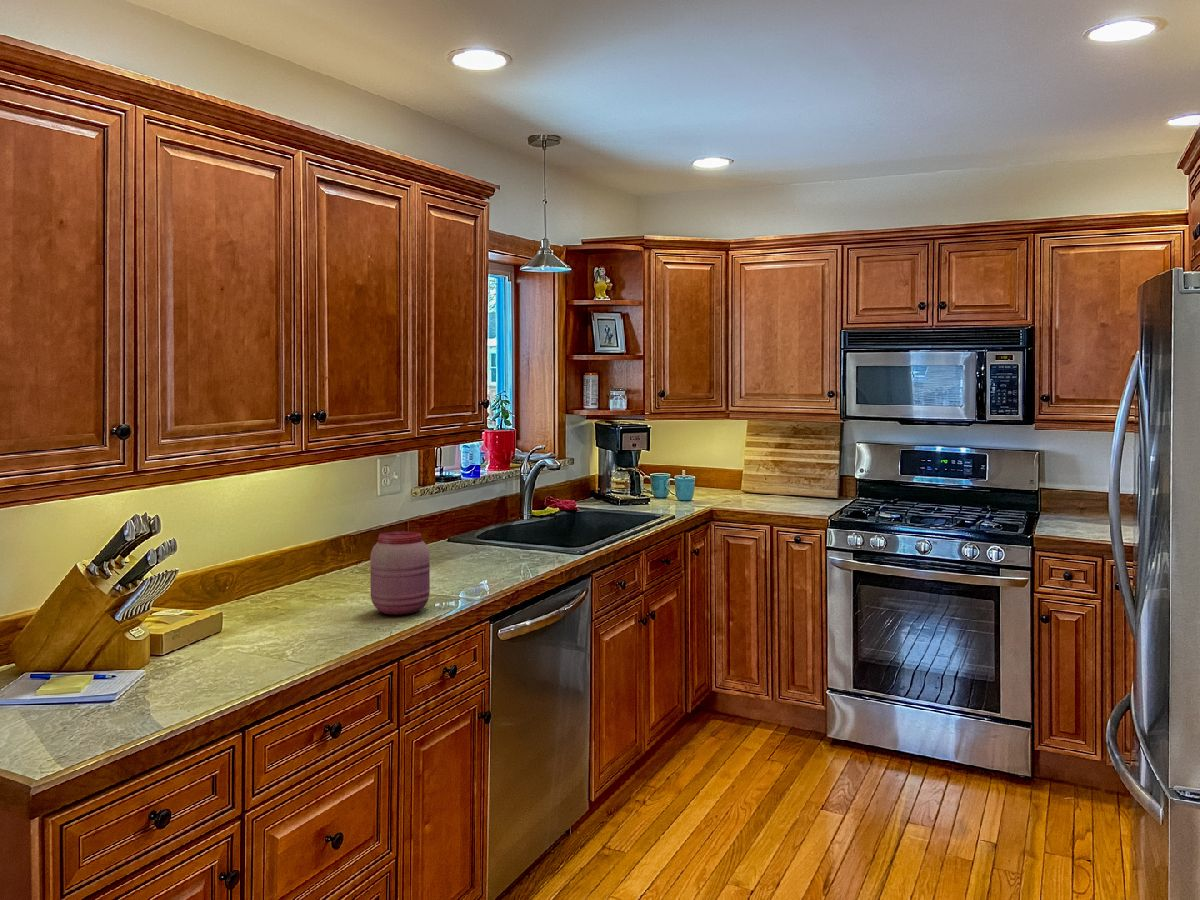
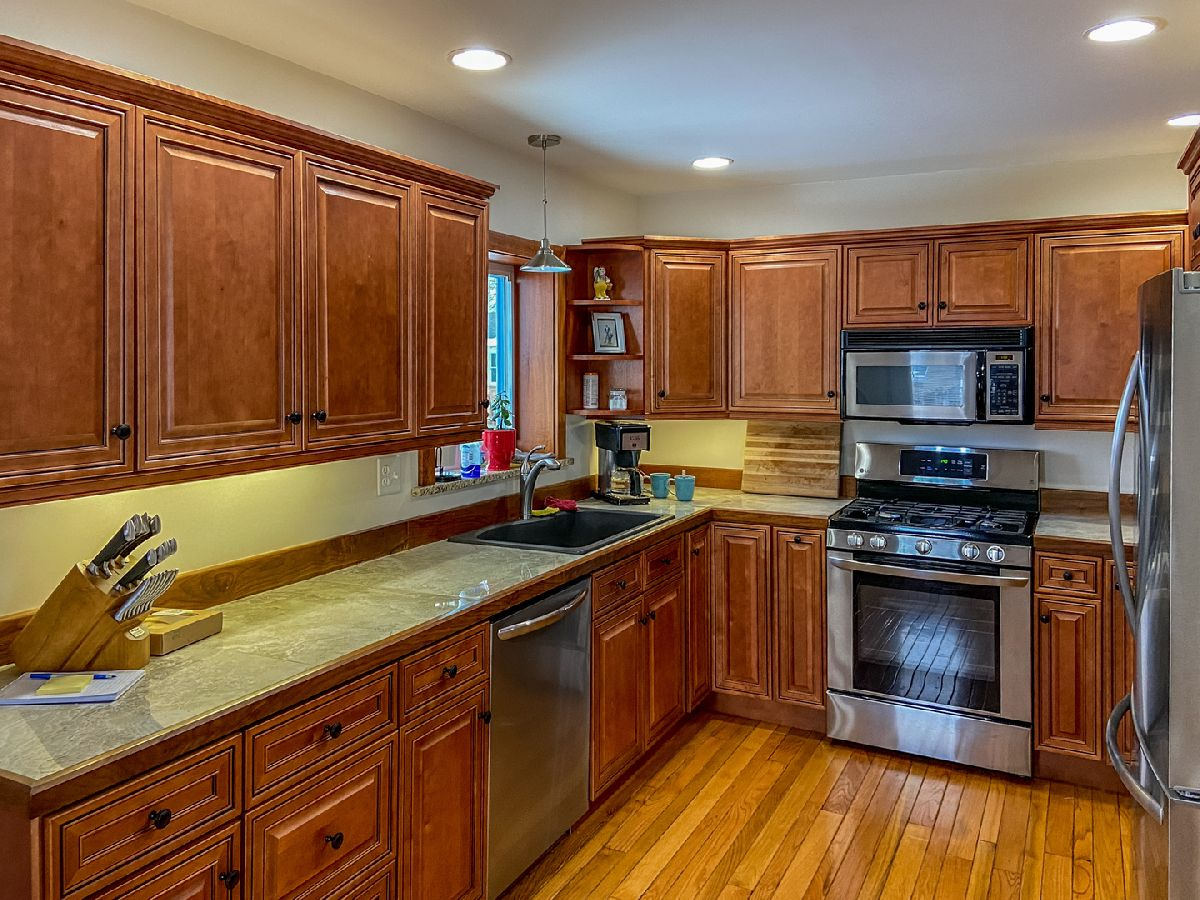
- jar [369,530,431,615]
